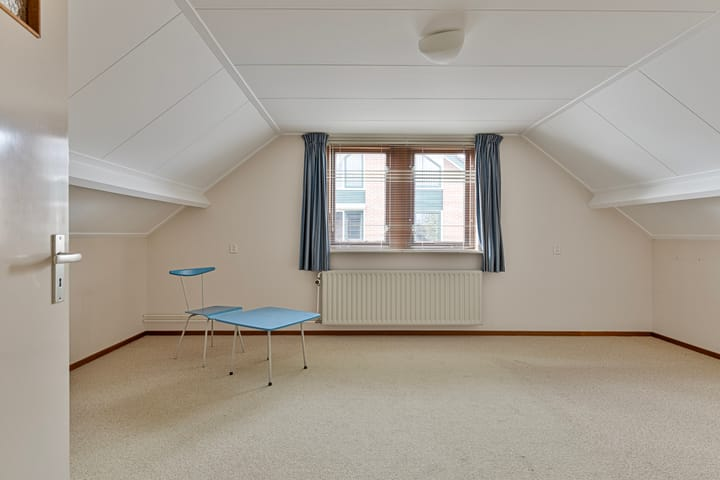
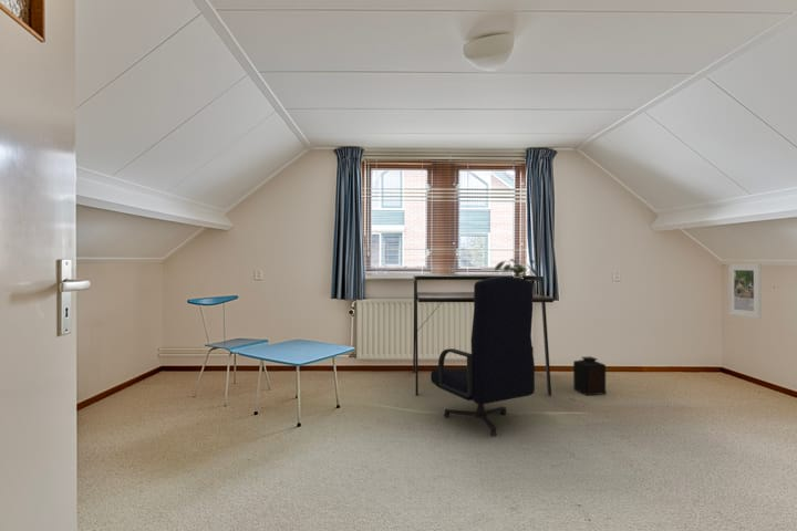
+ office chair [429,274,536,437]
+ potted plant [494,257,540,279]
+ desk [412,274,555,396]
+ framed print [727,262,763,320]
+ lantern [572,355,607,396]
